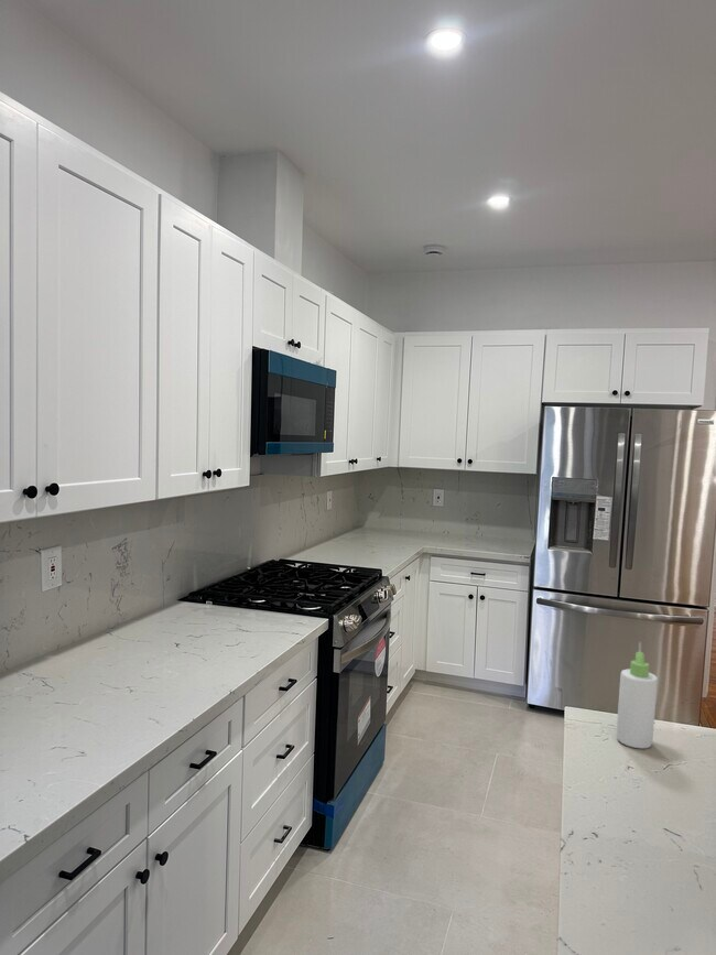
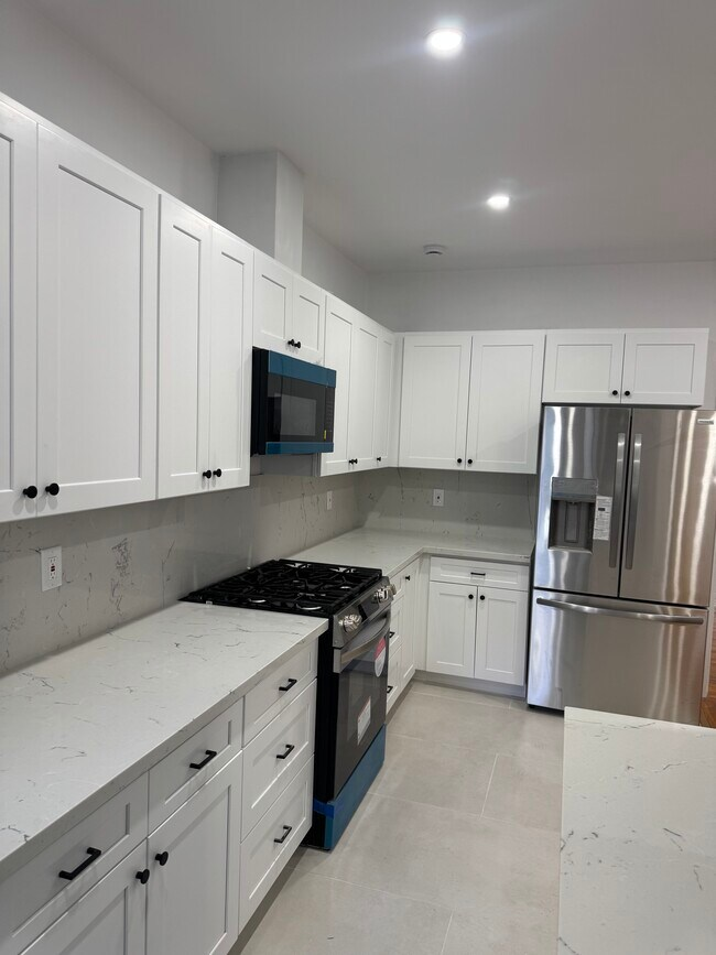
- bottle [615,641,659,749]
